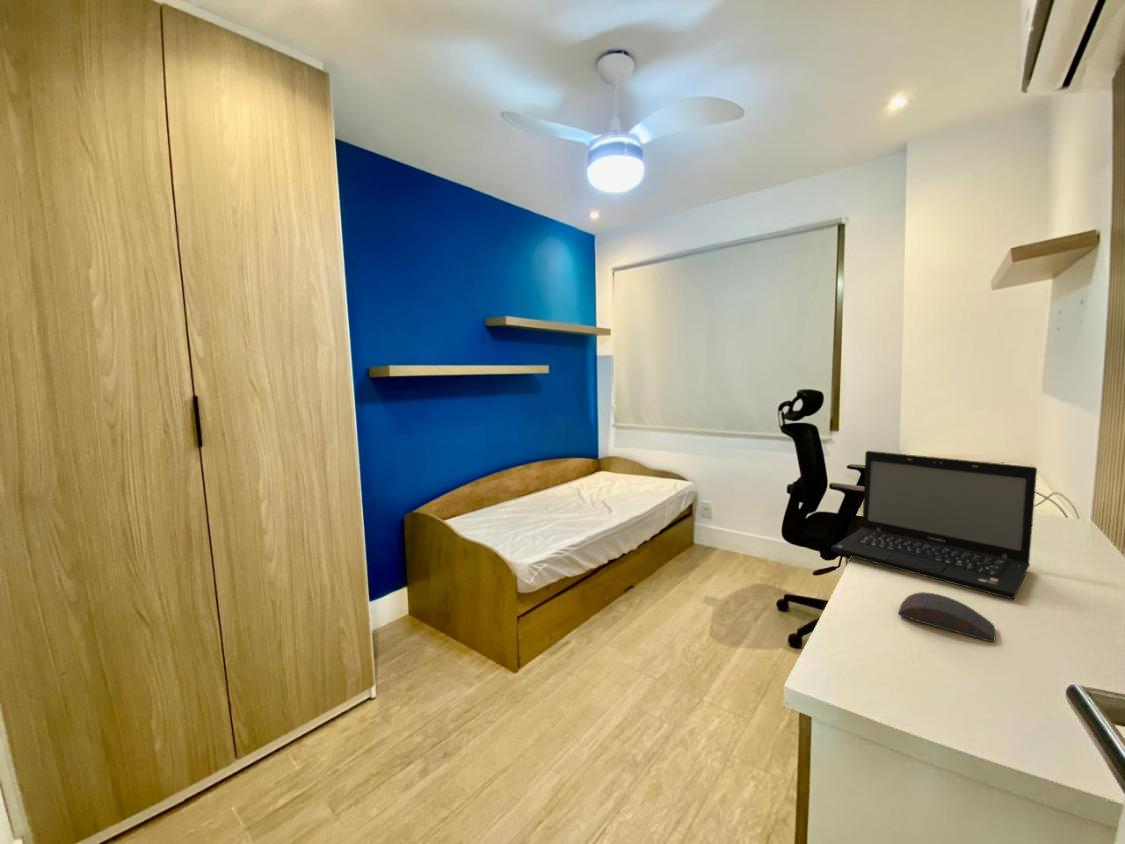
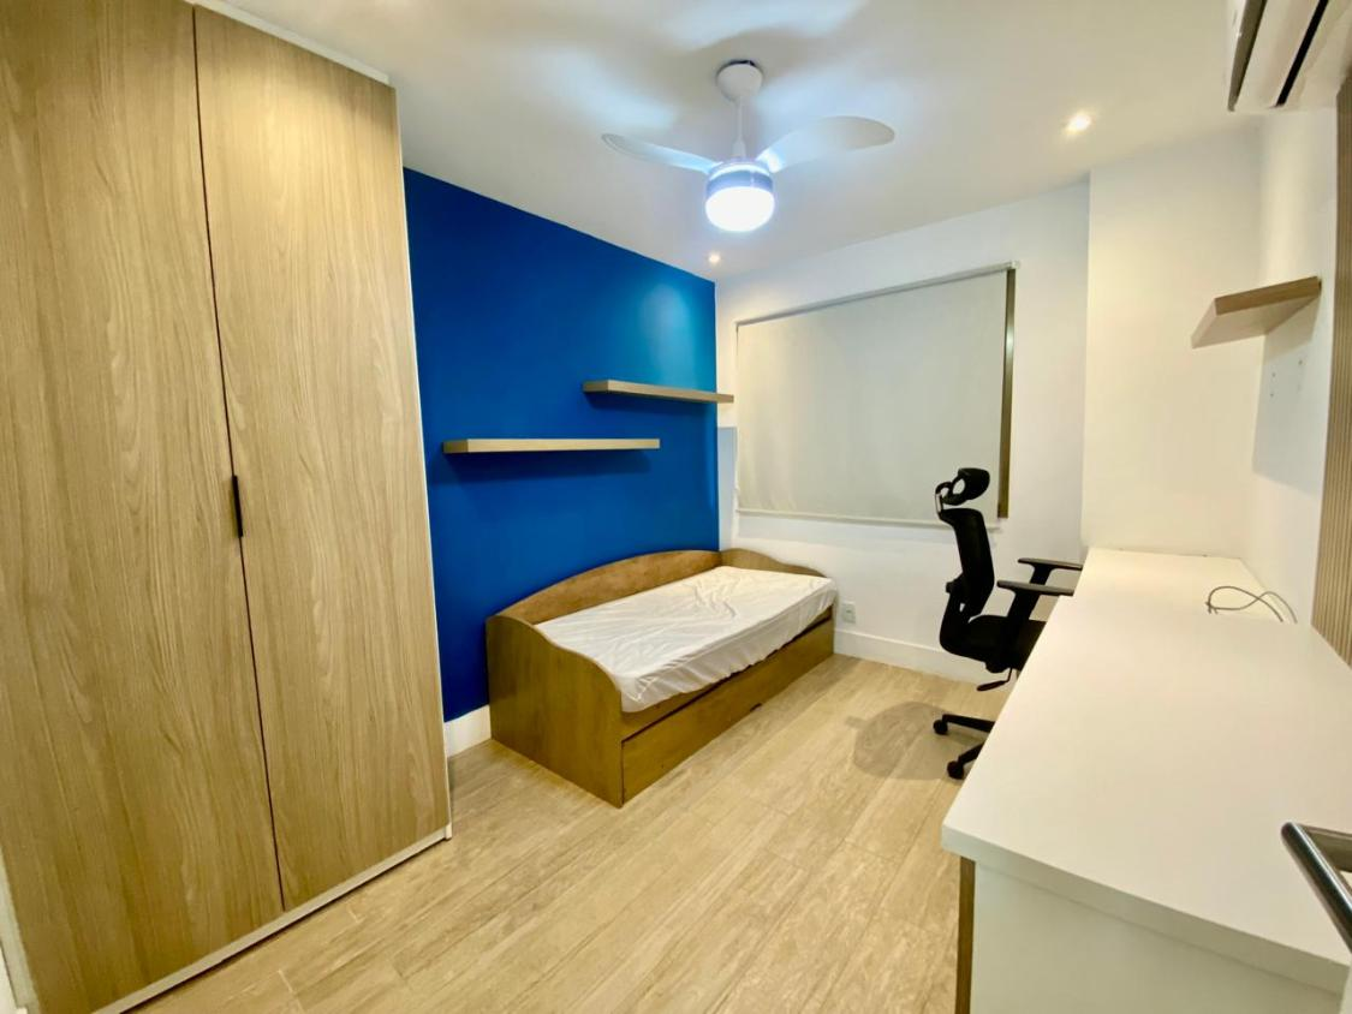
- laptop [830,450,1038,601]
- computer mouse [897,591,996,643]
